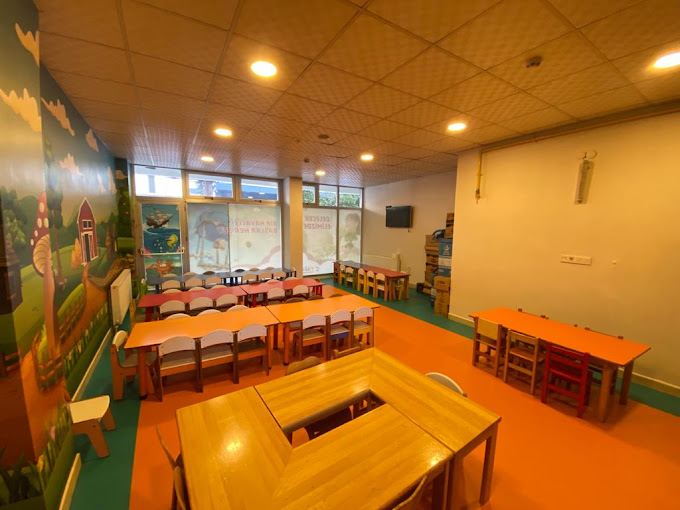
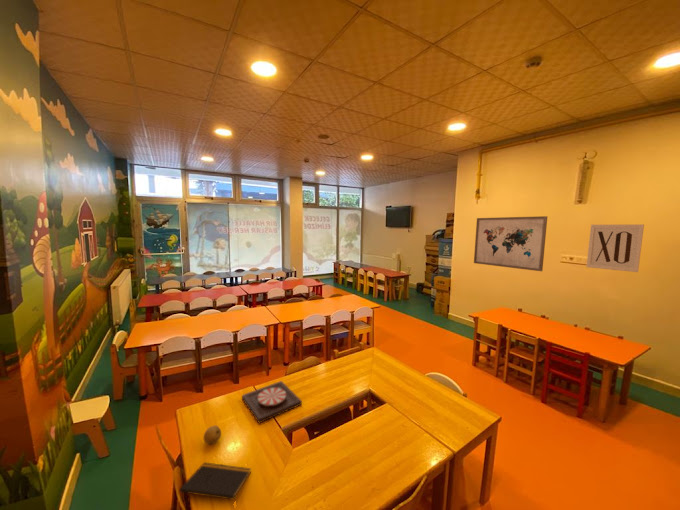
+ wall art [586,224,645,273]
+ wall art [473,215,548,272]
+ fruit [202,424,222,445]
+ plate [241,380,303,424]
+ notepad [178,461,252,501]
